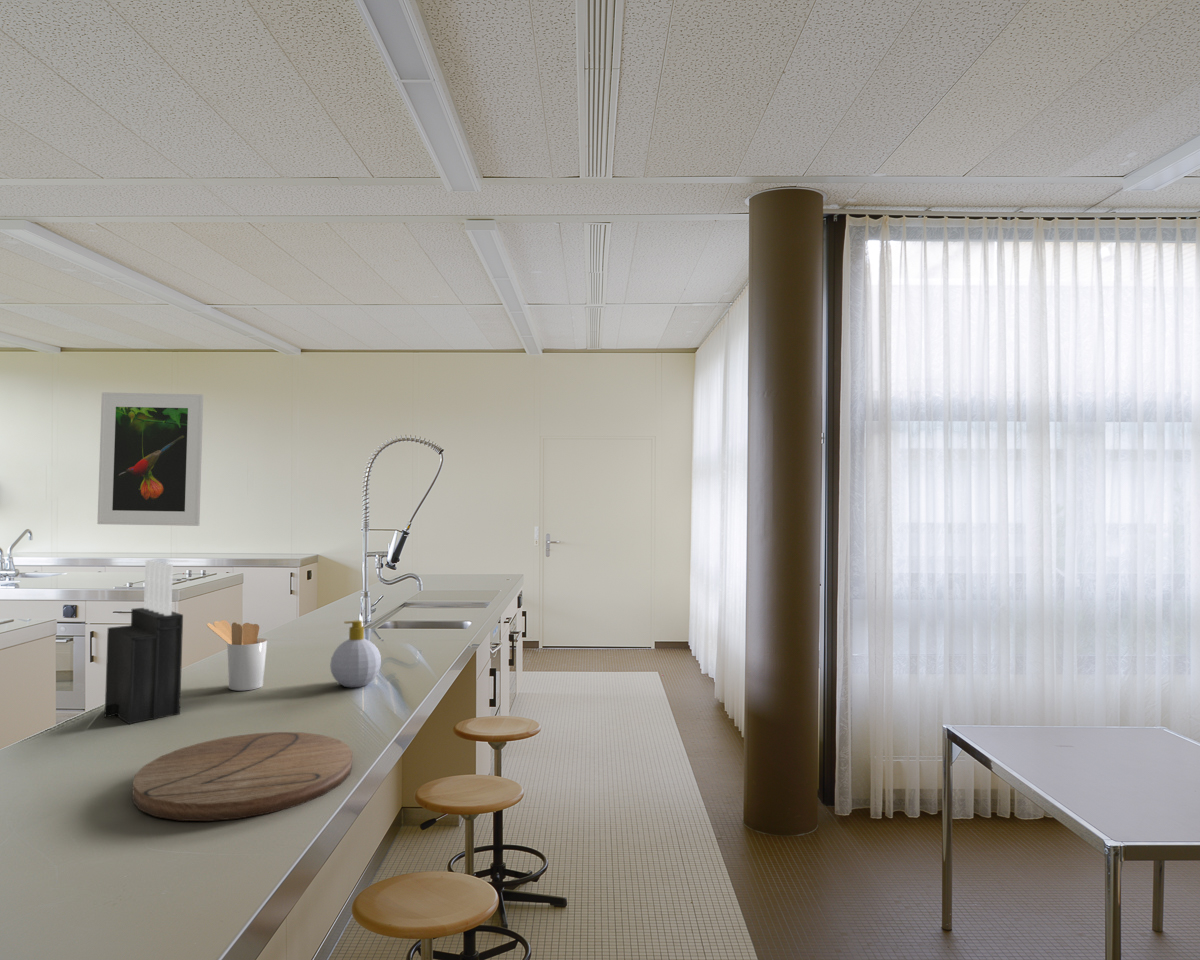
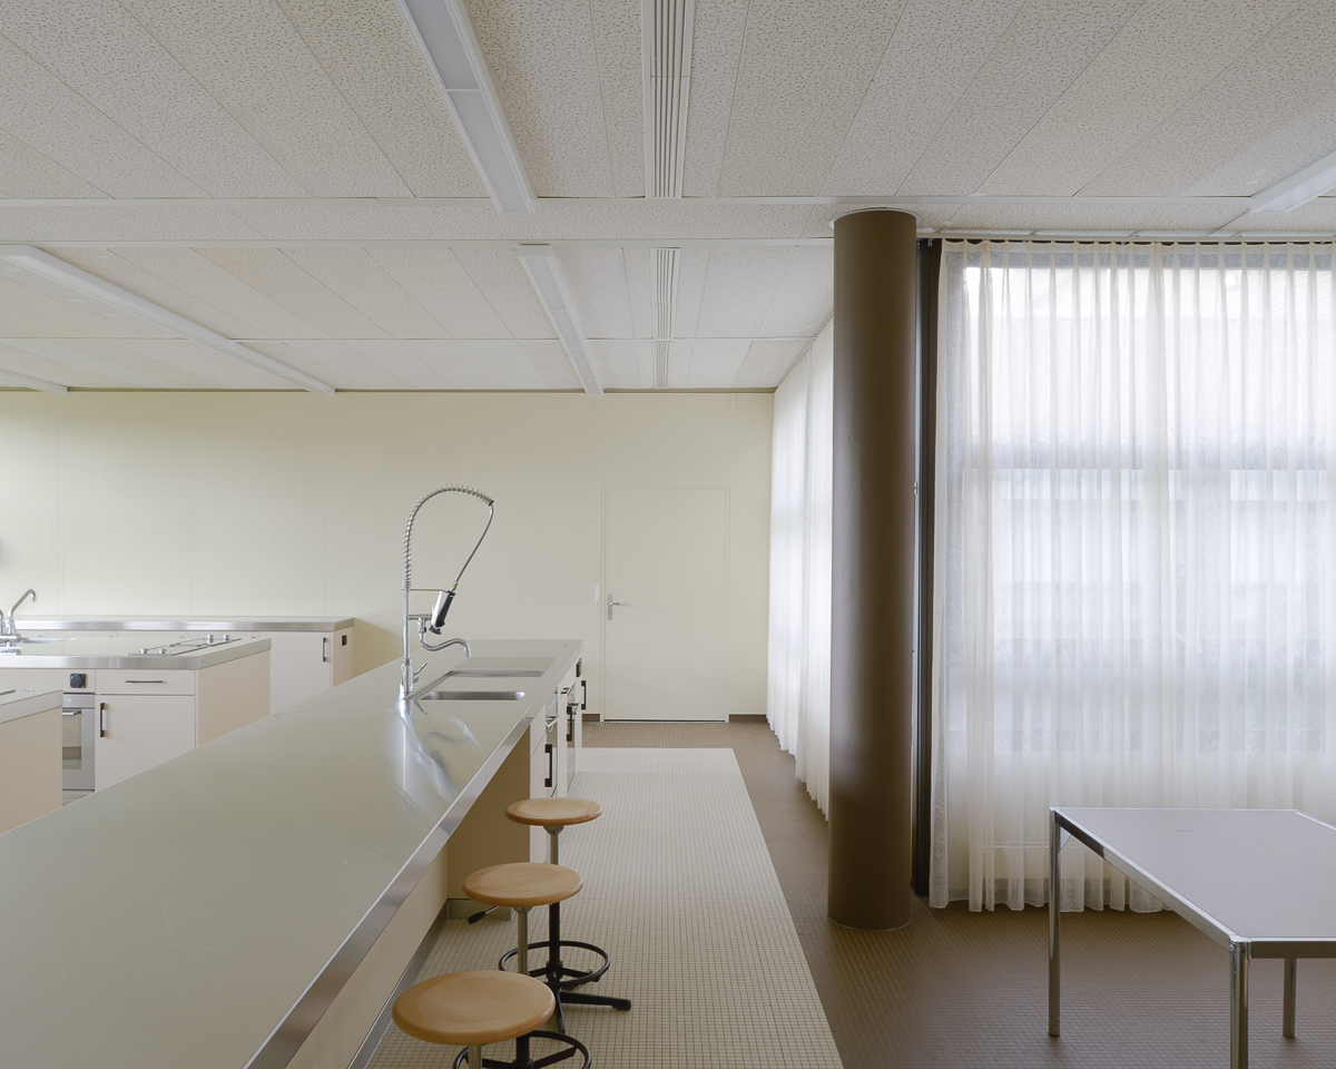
- utensil holder [206,619,268,692]
- soap bottle [329,619,382,688]
- cutting board [131,731,353,822]
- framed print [96,391,204,527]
- knife block [103,560,184,725]
